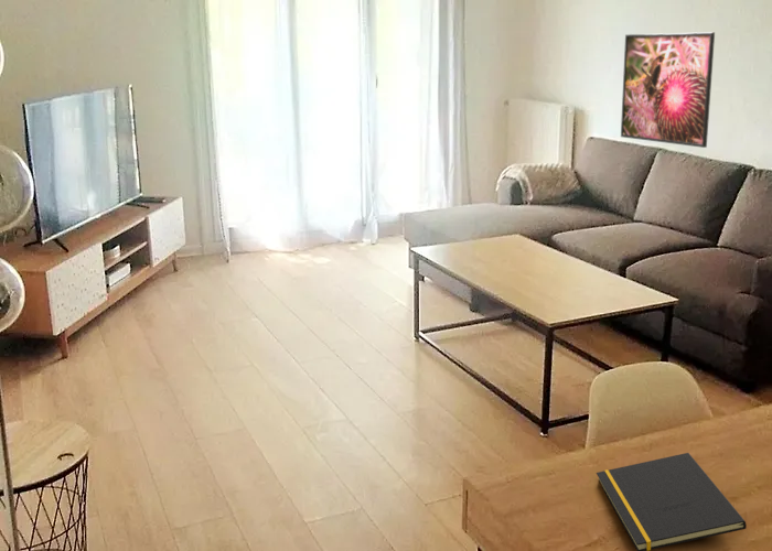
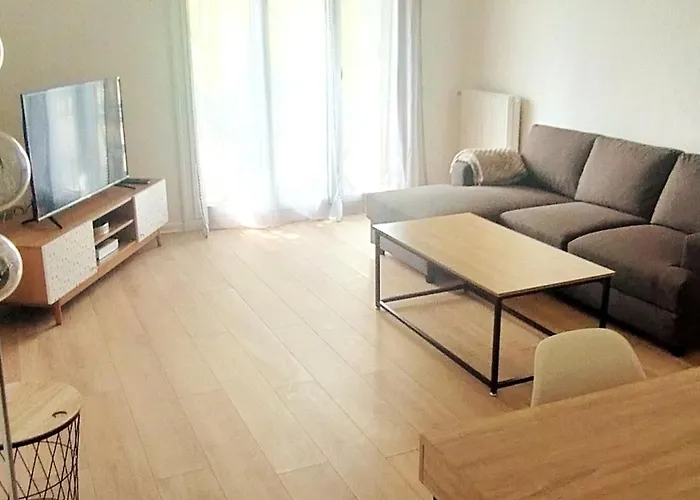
- notepad [596,452,748,551]
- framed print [620,31,716,149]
